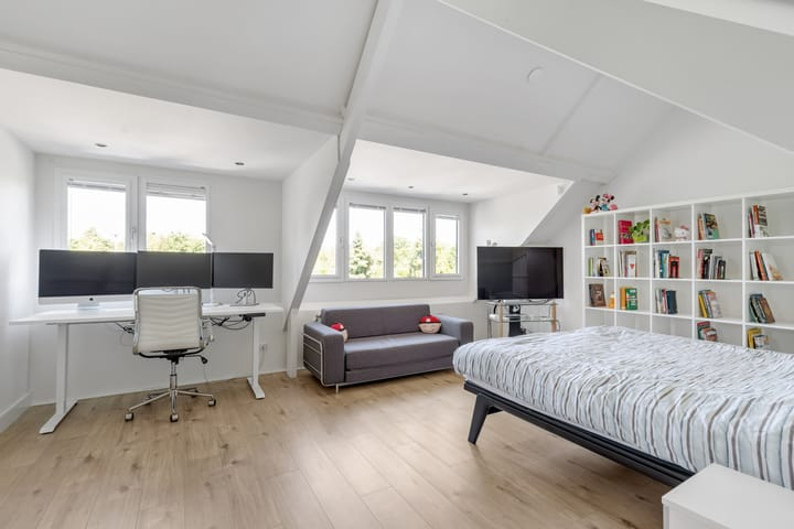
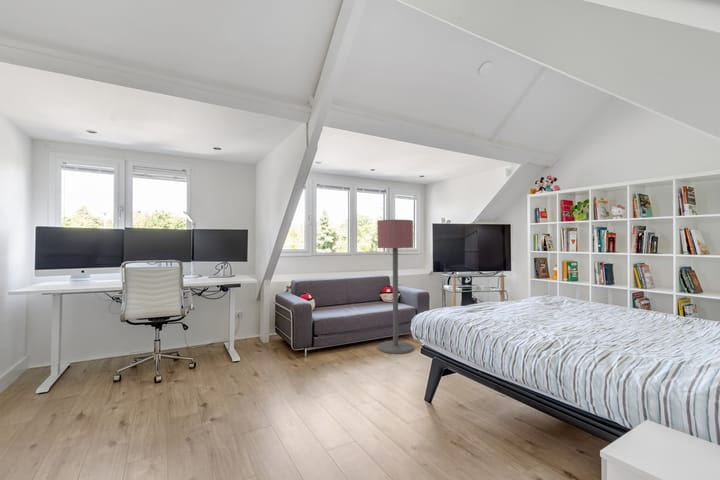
+ floor lamp [376,219,415,355]
